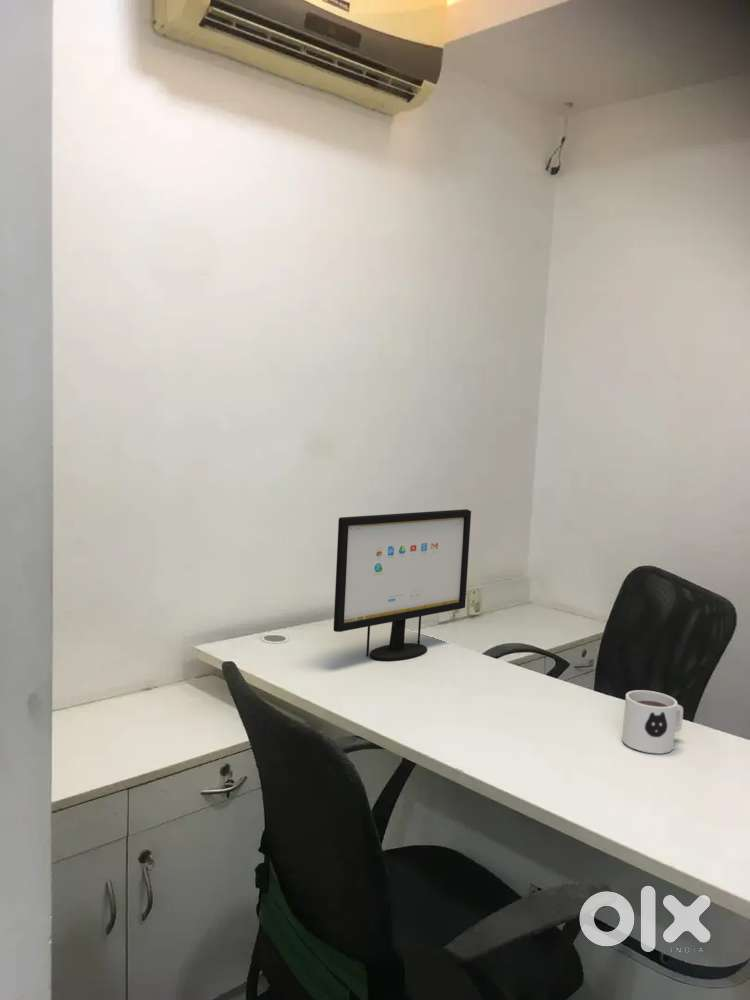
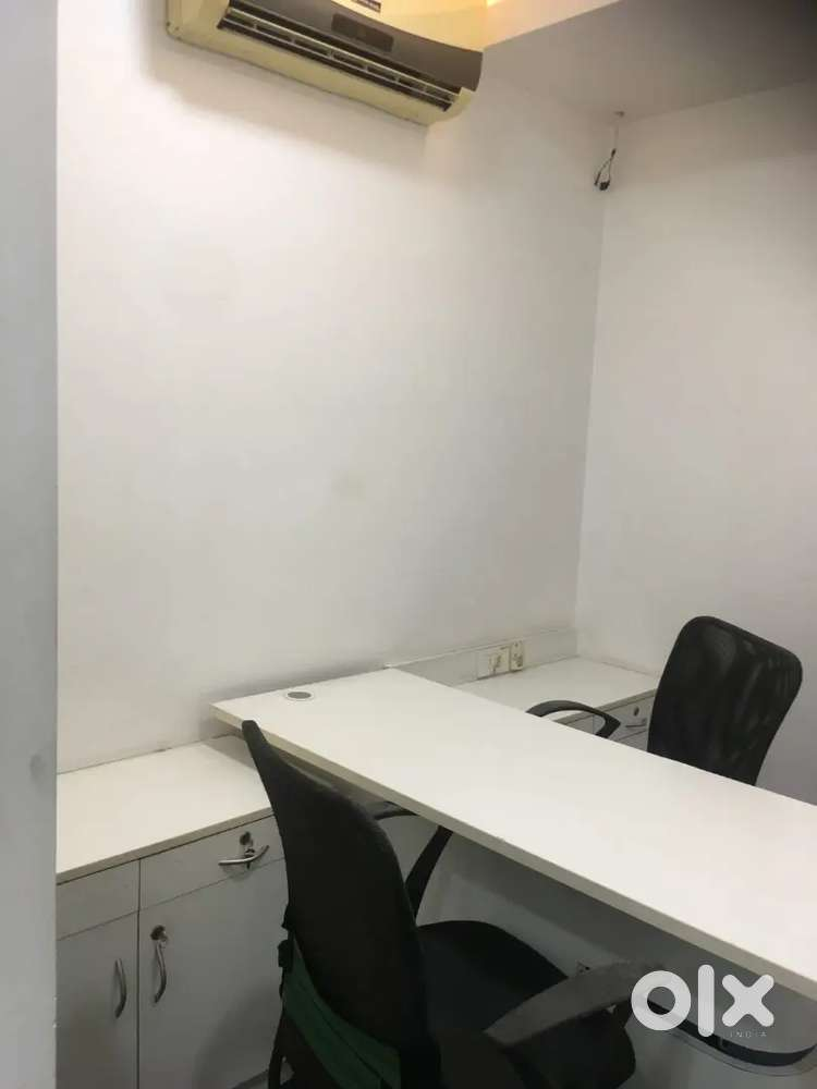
- computer monitor [333,508,472,661]
- mug [621,689,684,755]
